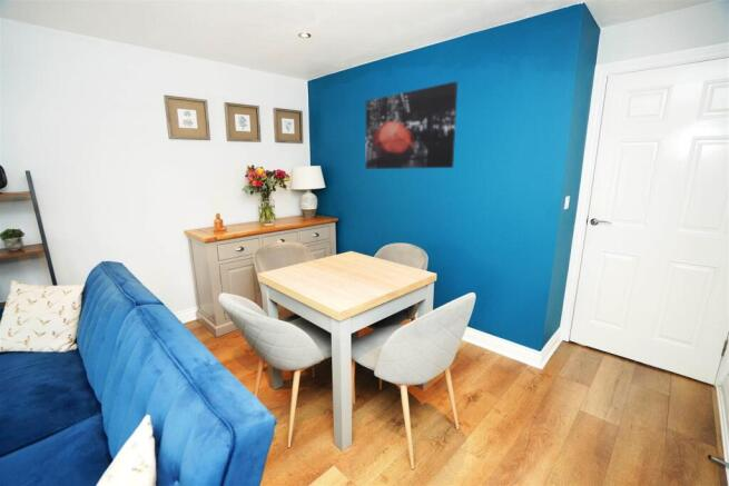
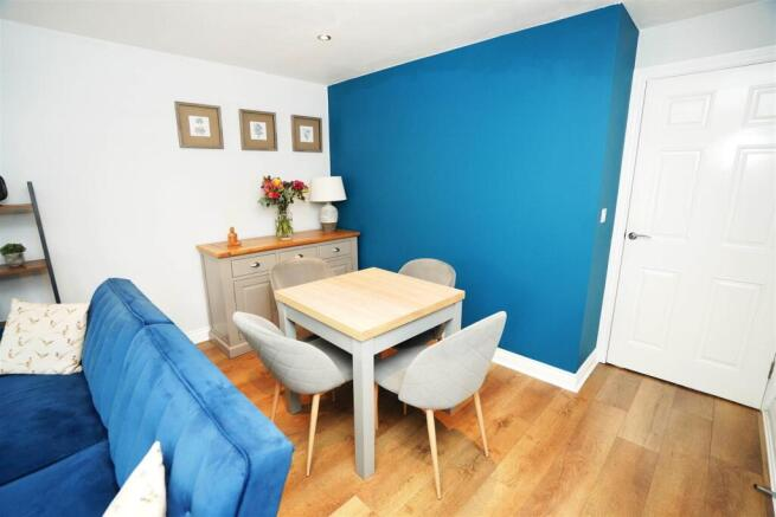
- wall art [365,80,459,170]
